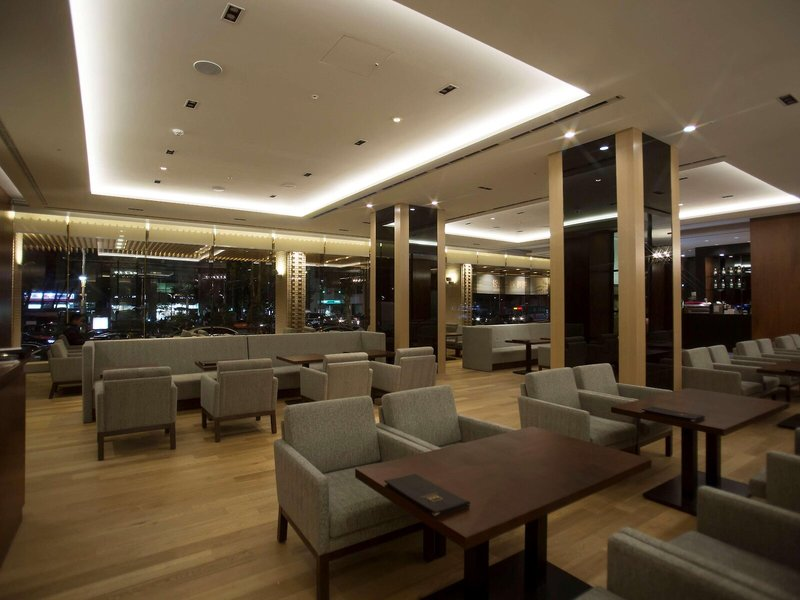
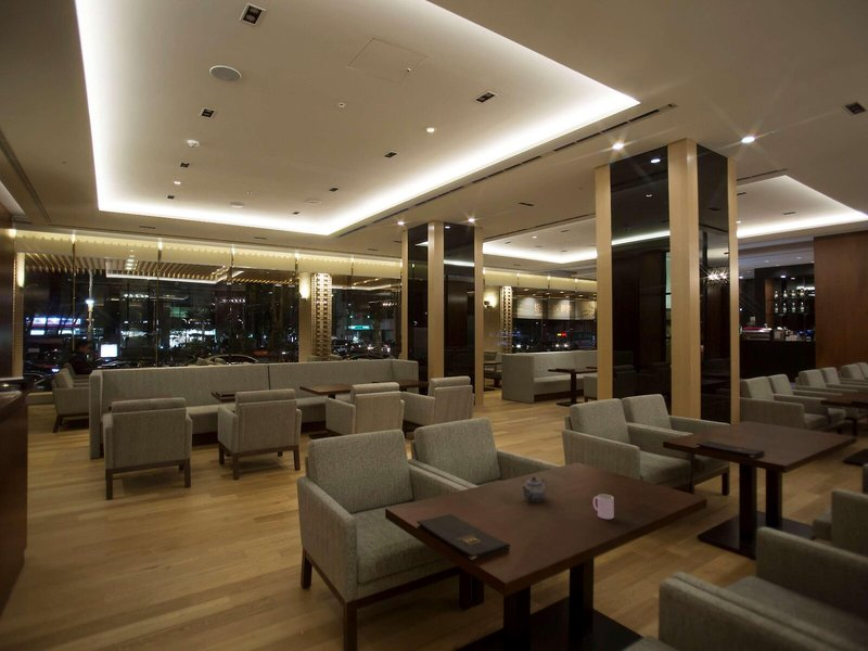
+ cup [592,494,615,520]
+ teapot [521,476,548,502]
